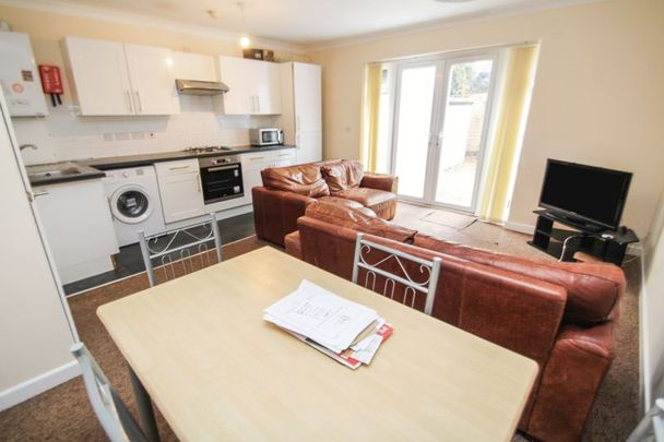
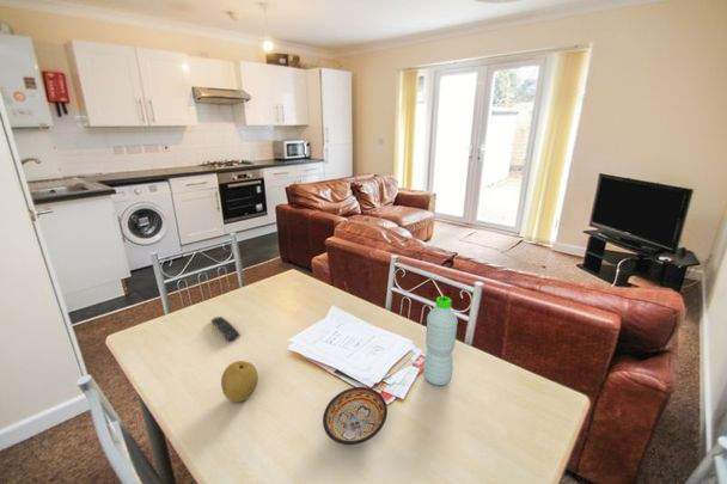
+ fruit [220,360,259,404]
+ remote control [209,315,240,342]
+ bowl [322,386,389,446]
+ water bottle [422,295,459,386]
